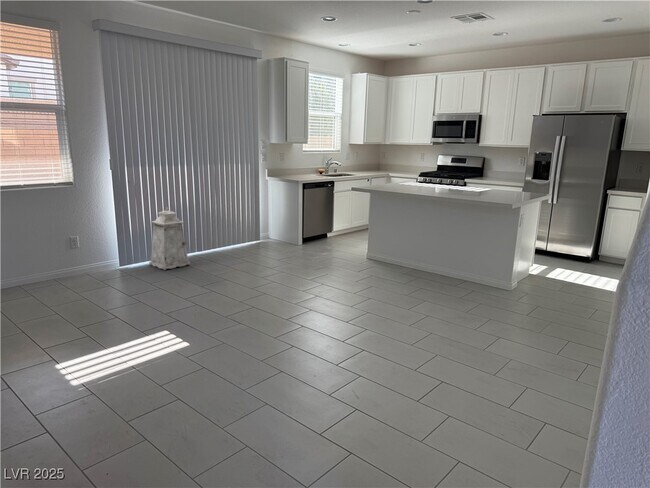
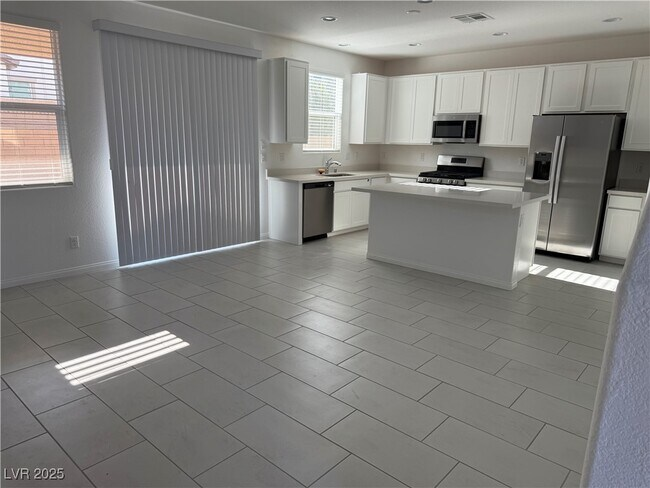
- lantern [148,206,191,271]
